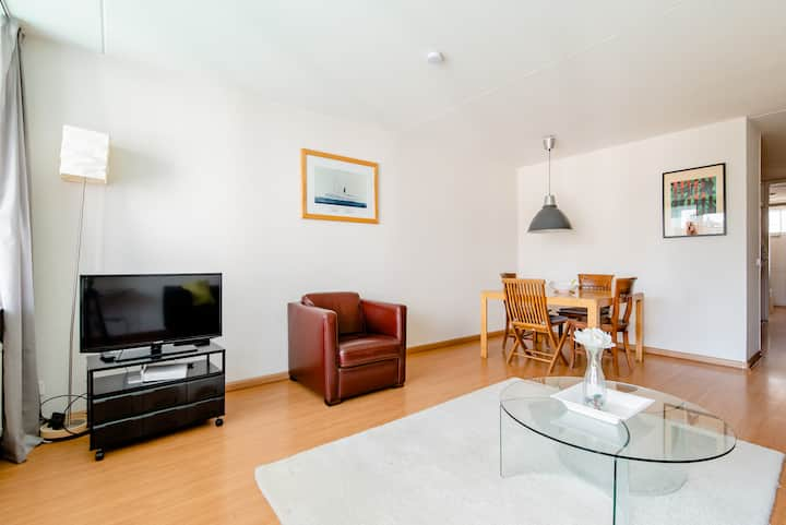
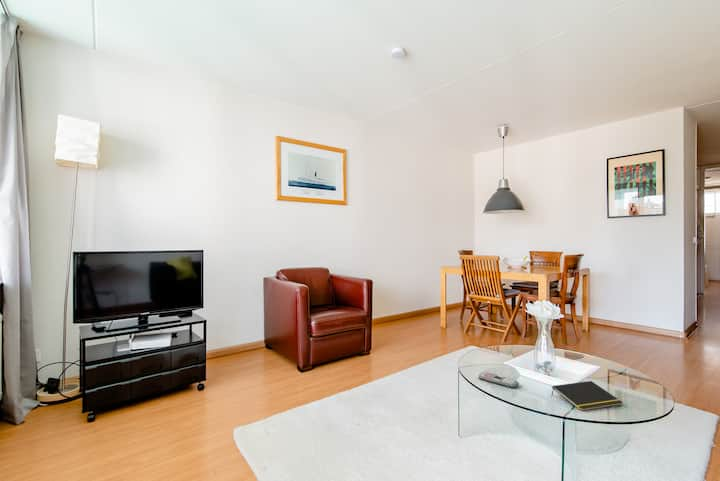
+ remote control [477,370,520,389]
+ notepad [551,380,624,412]
